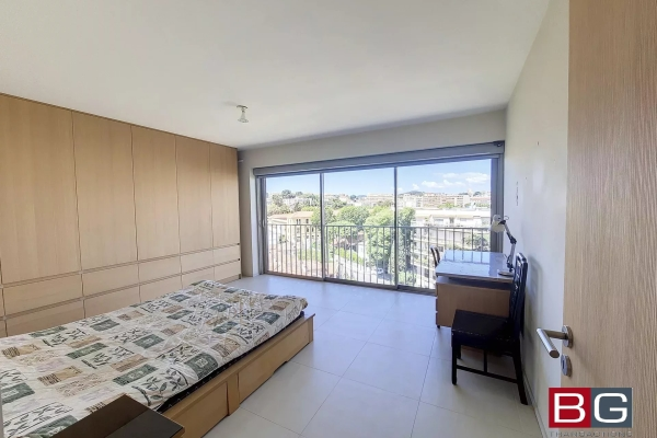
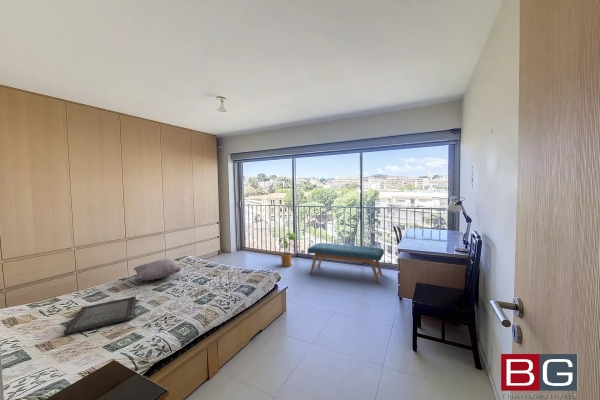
+ pillow [133,258,182,281]
+ house plant [278,231,299,268]
+ bench [307,242,385,284]
+ serving tray [63,296,137,336]
